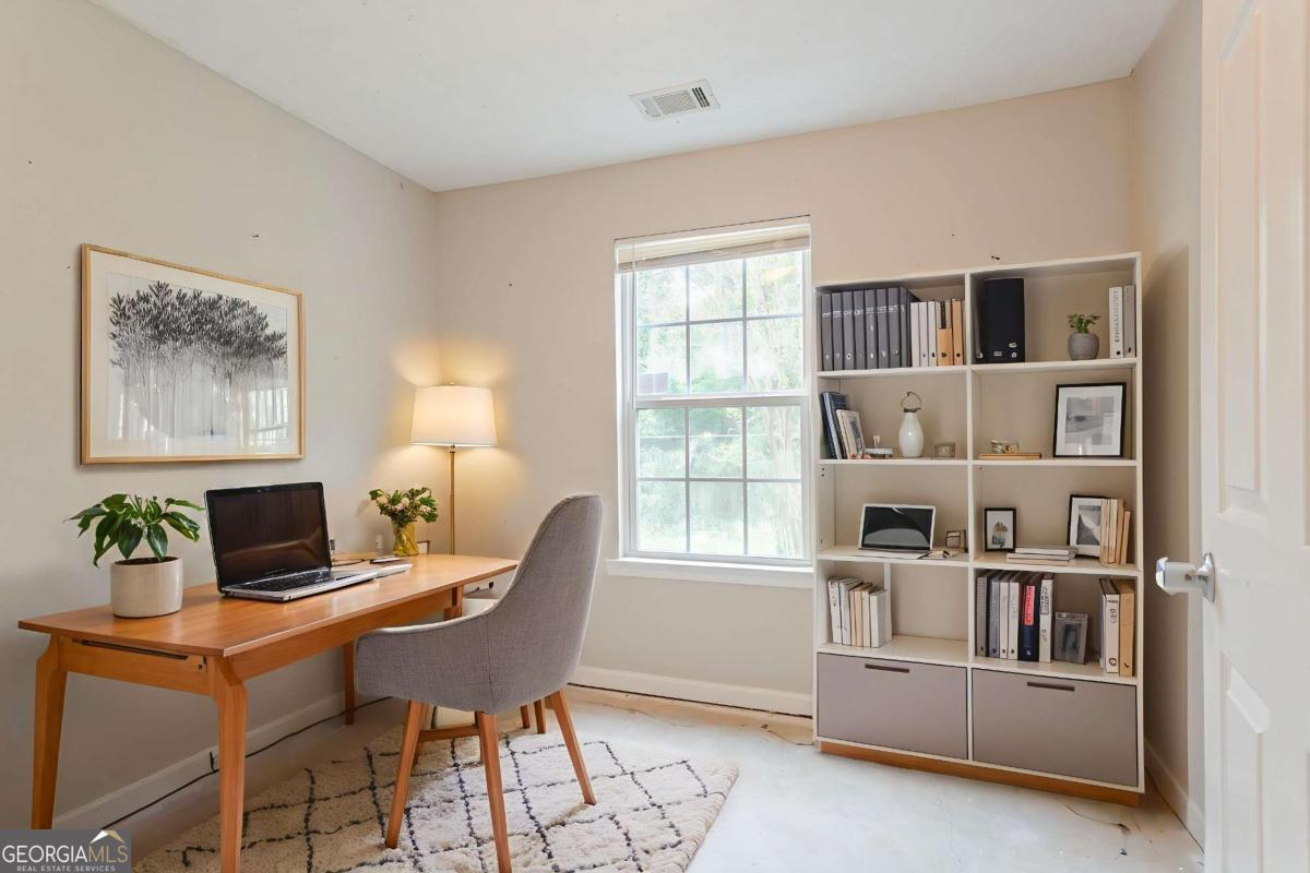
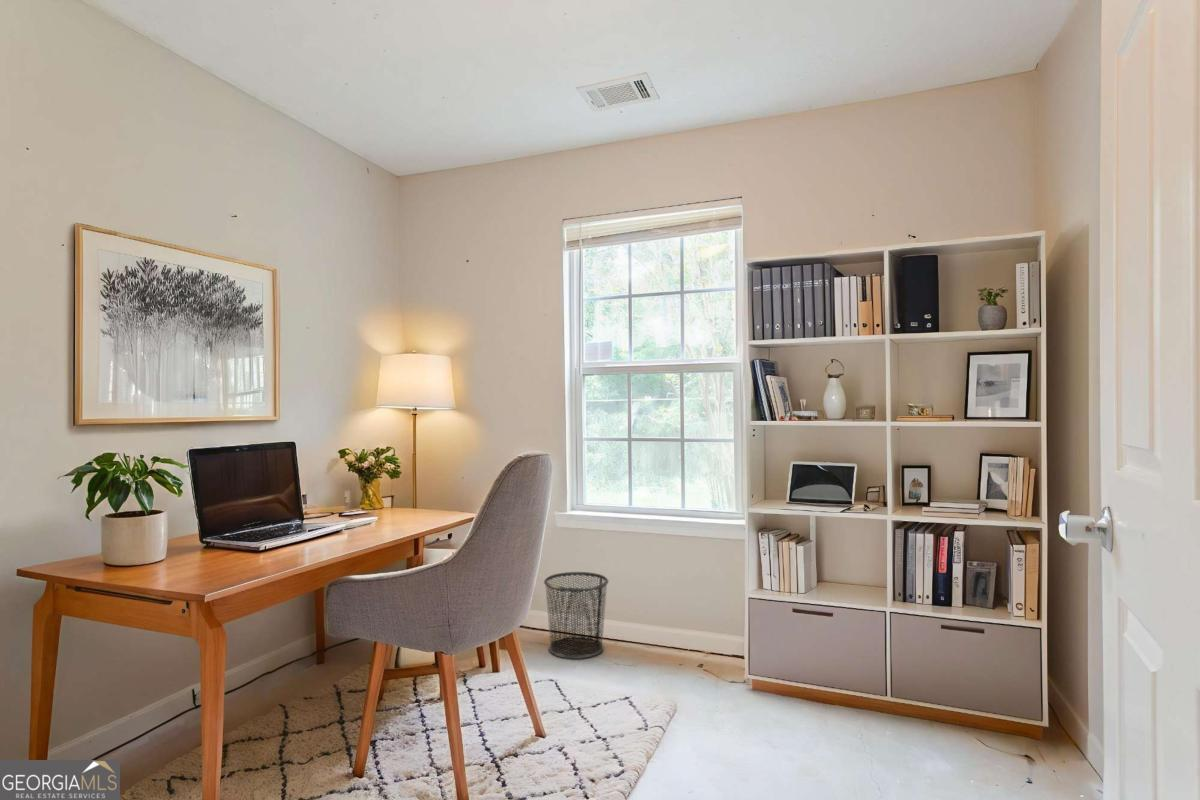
+ waste bin [543,571,610,660]
